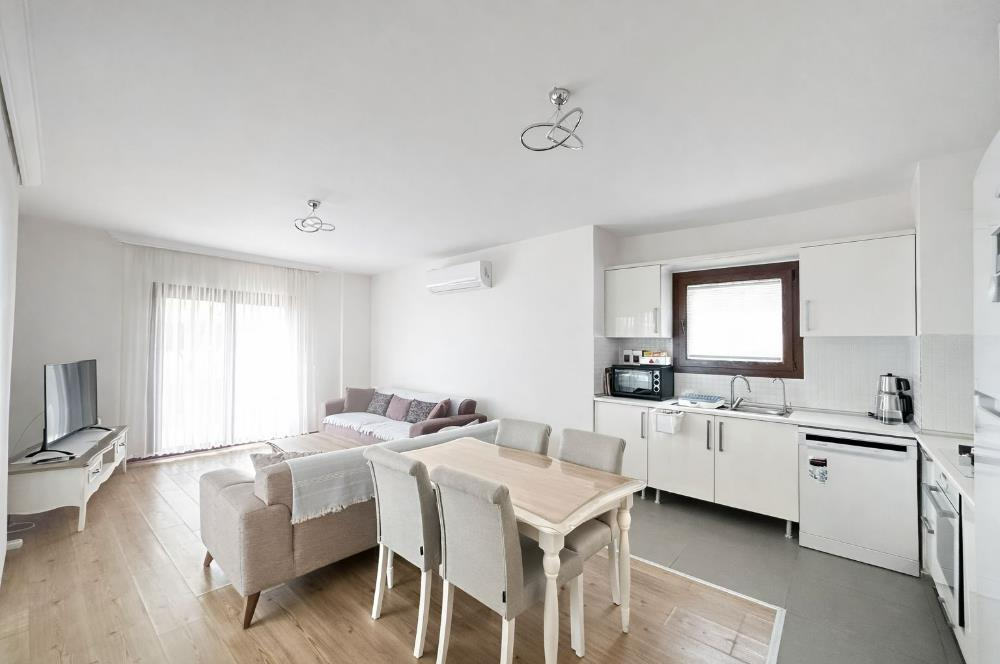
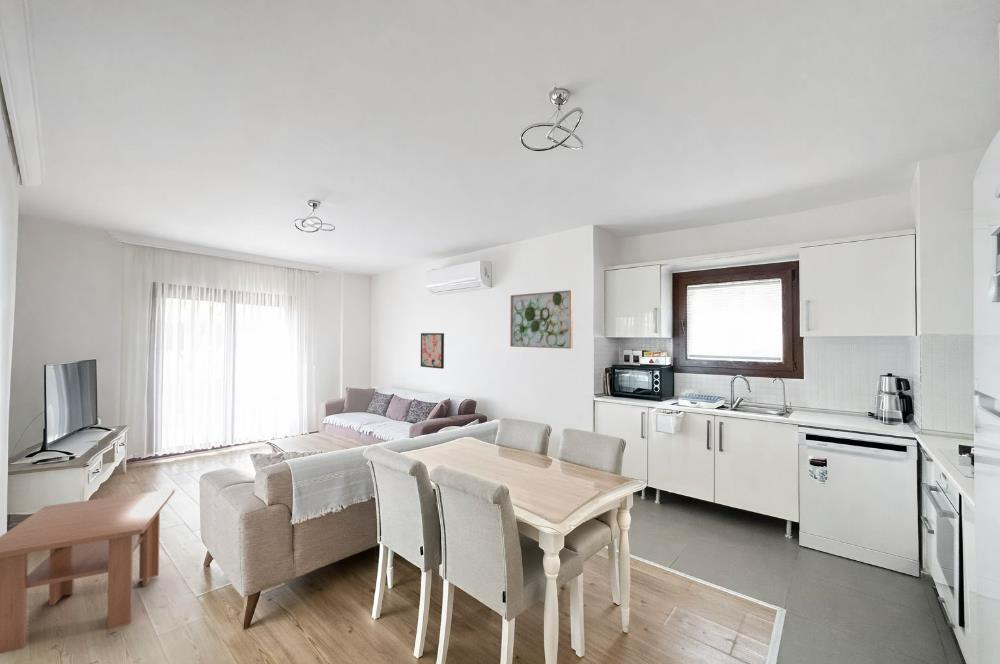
+ wall art [420,332,445,370]
+ coffee table [0,488,175,655]
+ wall art [509,289,574,350]
